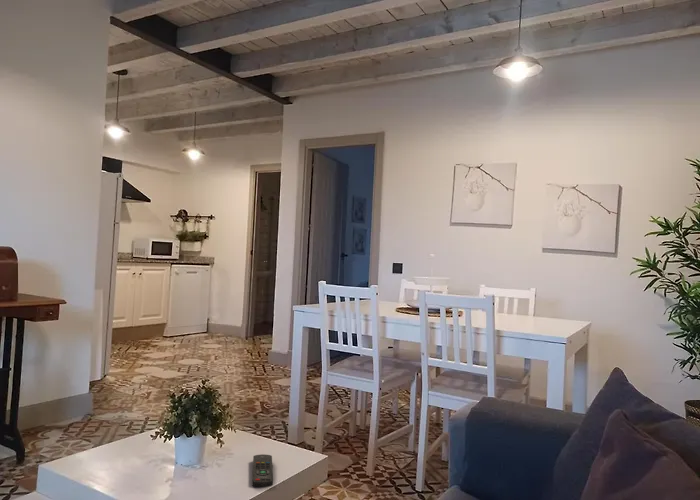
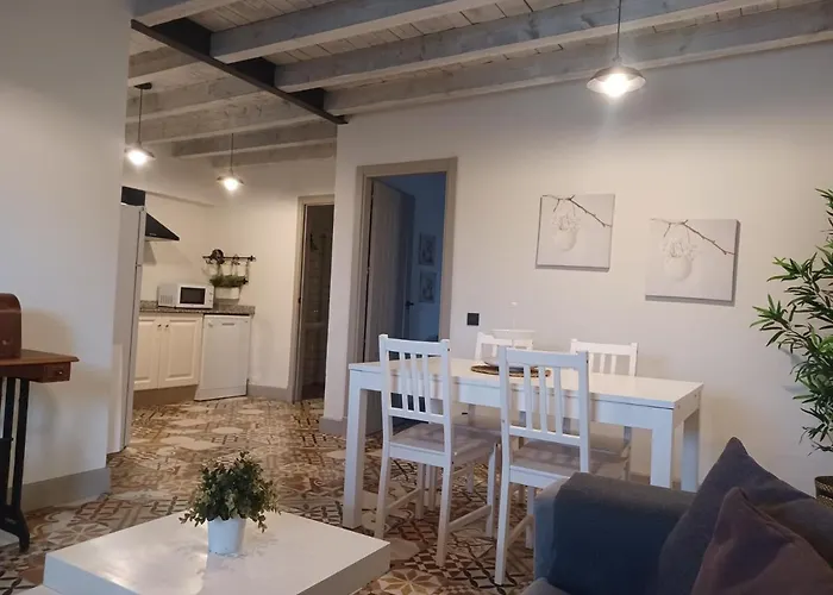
- remote control [251,453,274,488]
